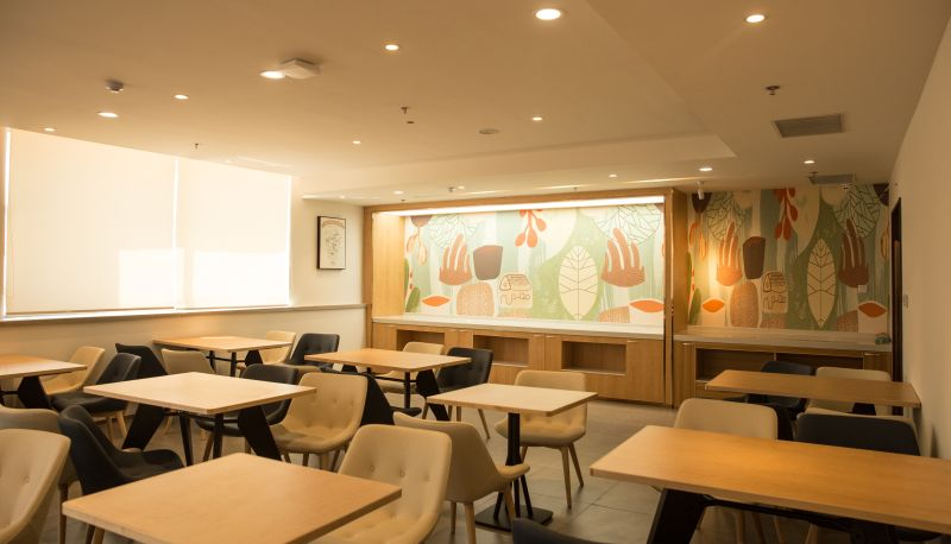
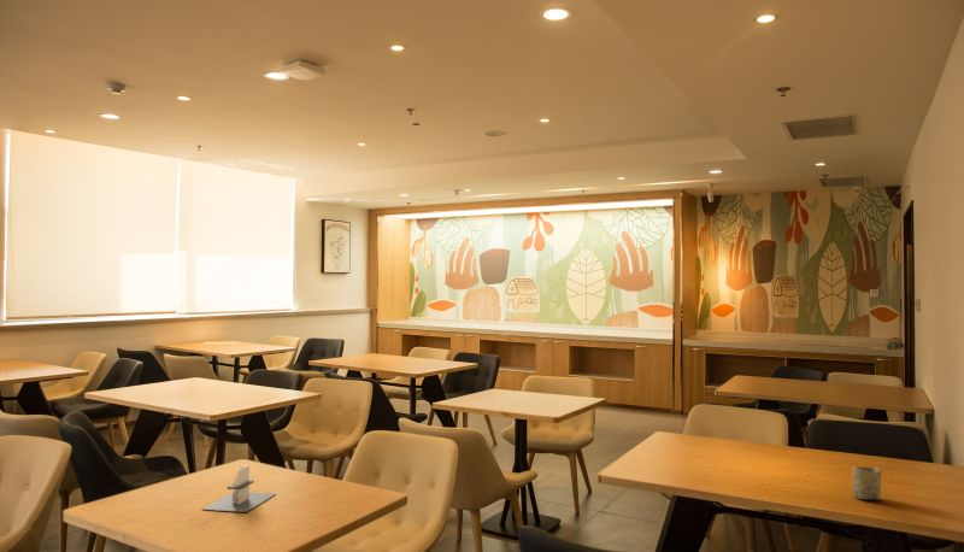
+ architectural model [201,464,276,513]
+ cup [852,465,882,500]
